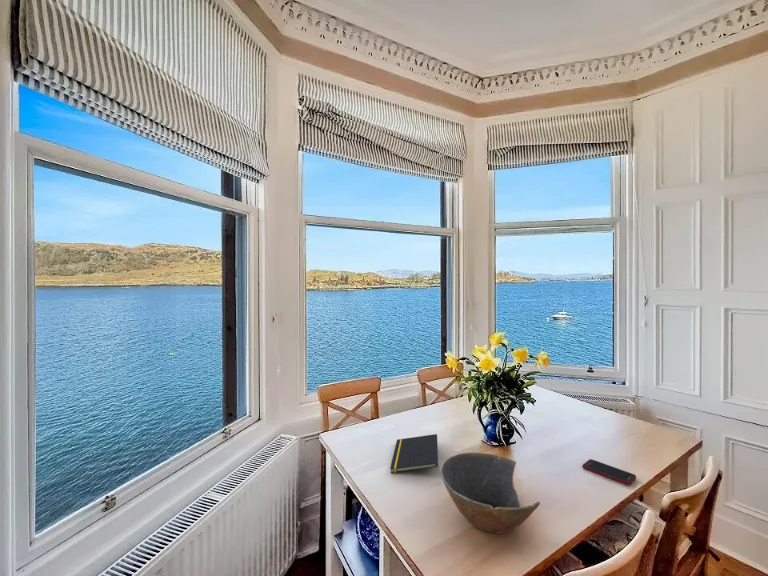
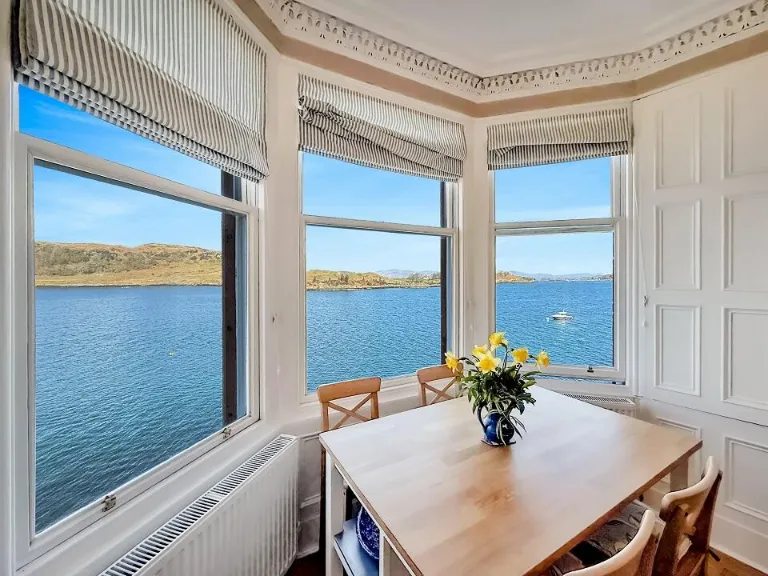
- bowl [439,451,541,534]
- cell phone [581,458,637,486]
- notepad [389,433,439,474]
